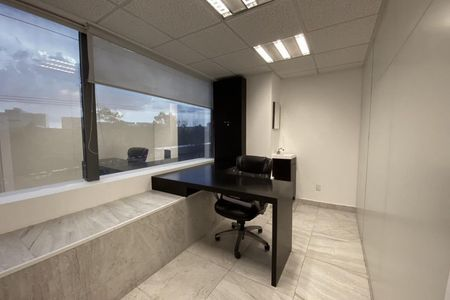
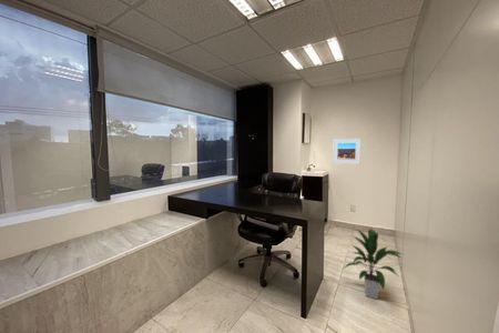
+ indoor plant [343,228,404,300]
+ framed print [332,138,361,165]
